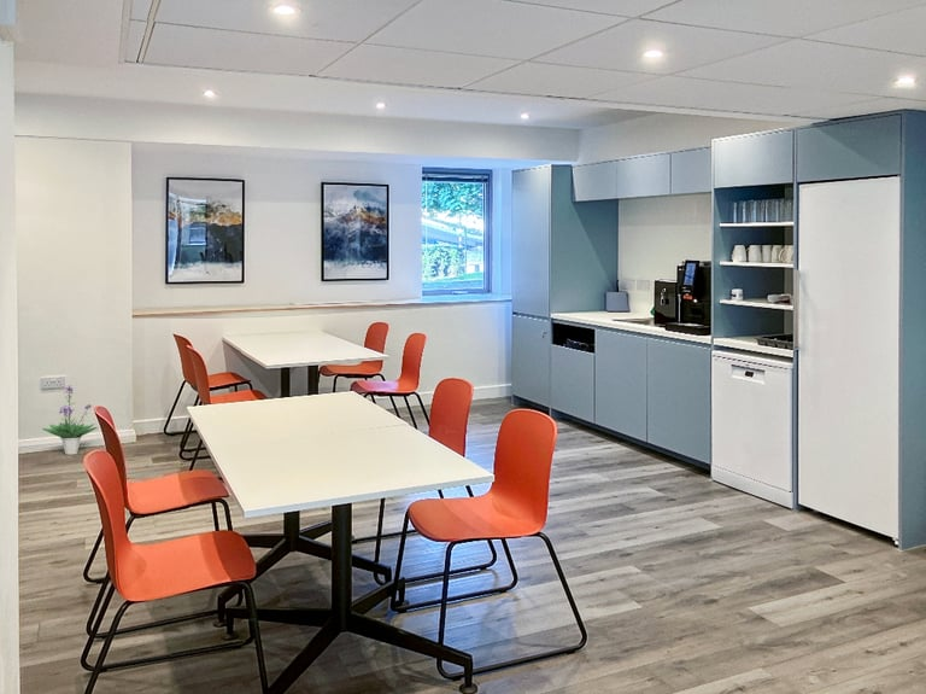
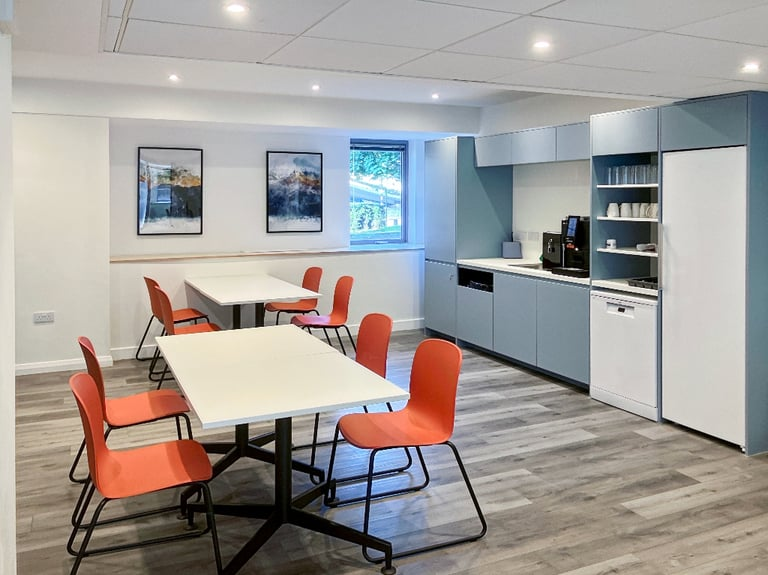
- potted plant [41,384,99,456]
